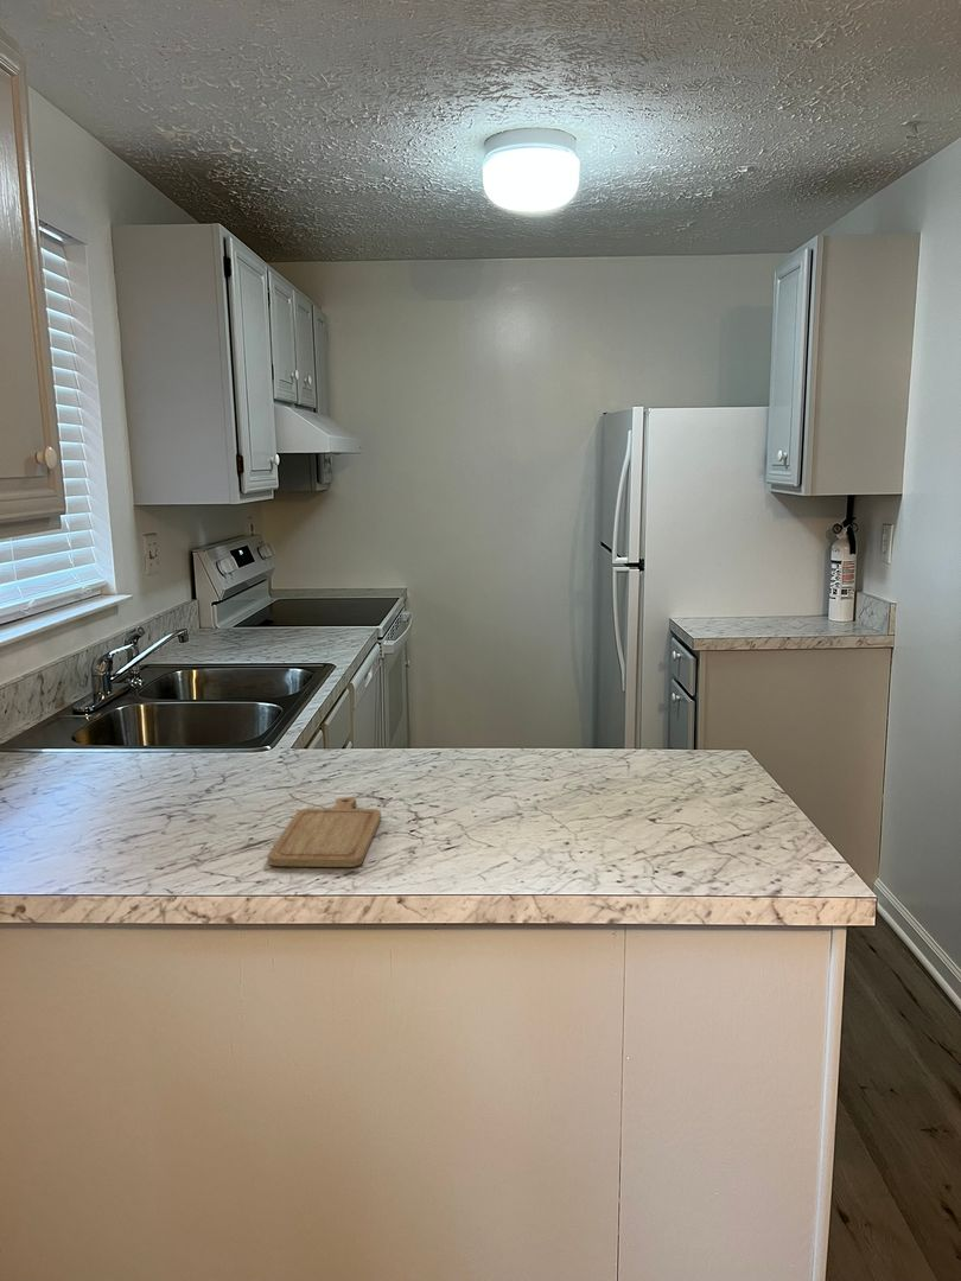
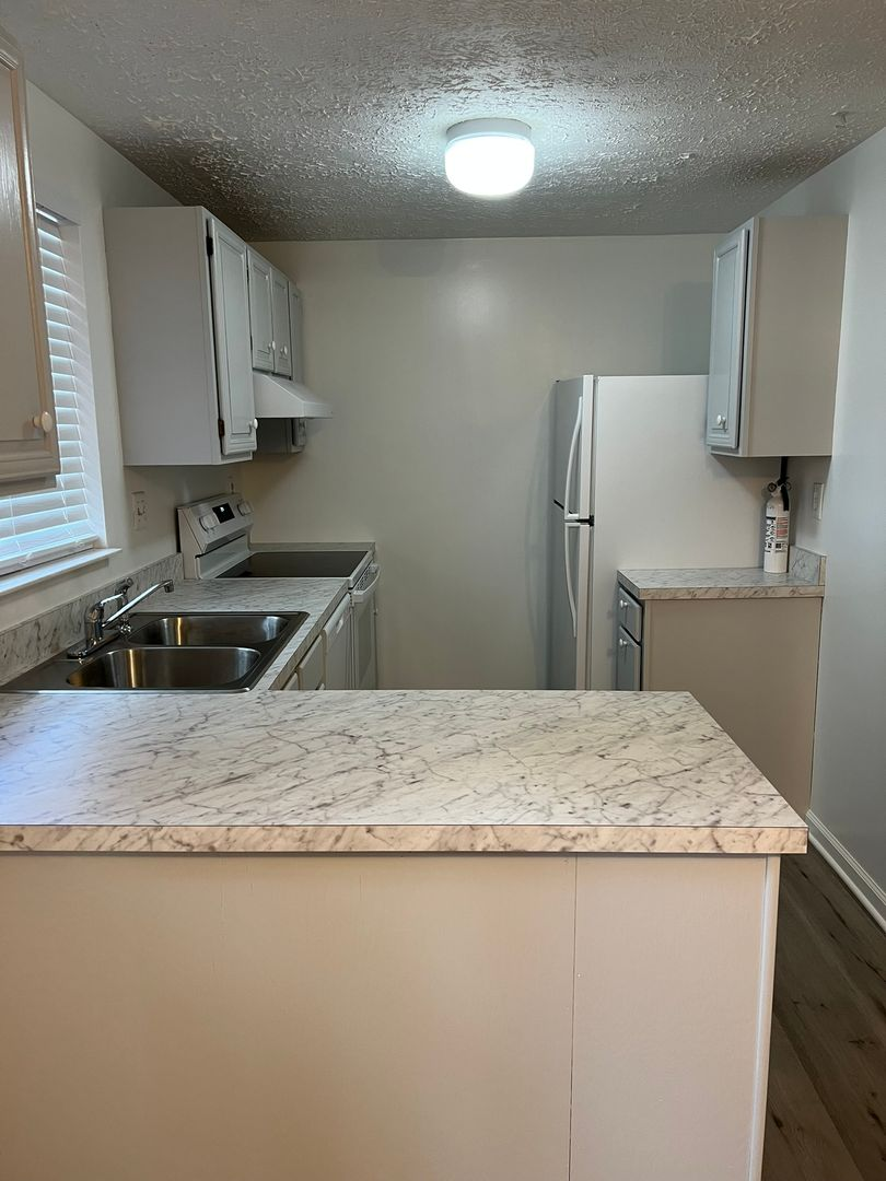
- chopping board [267,796,382,868]
